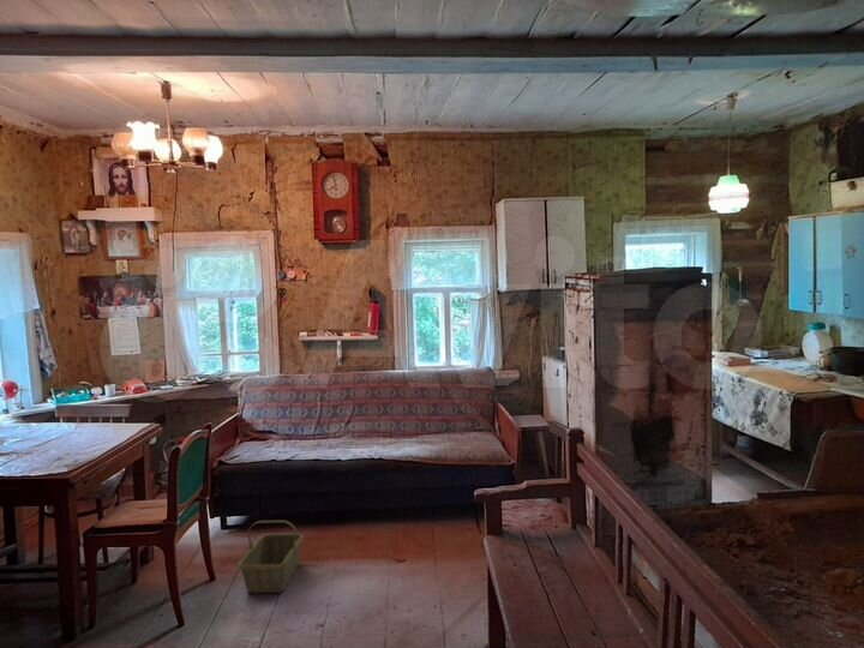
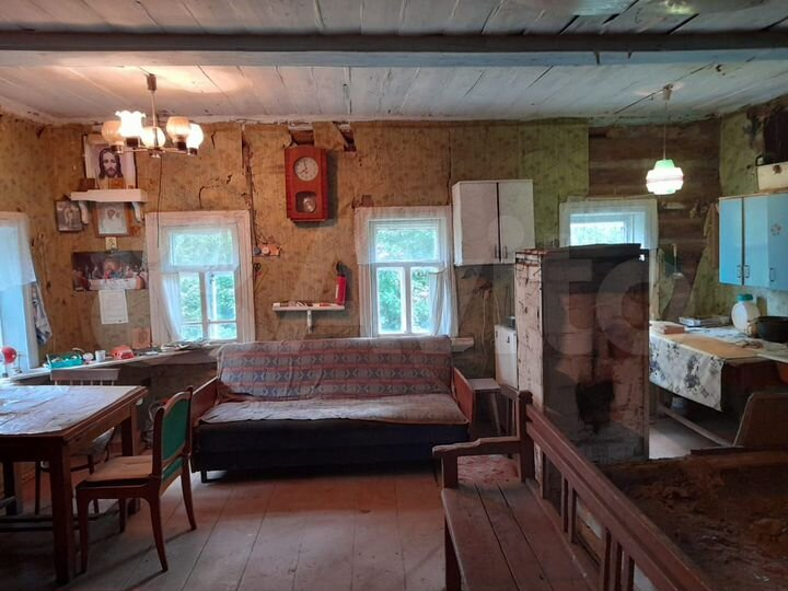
- basket [236,520,305,594]
